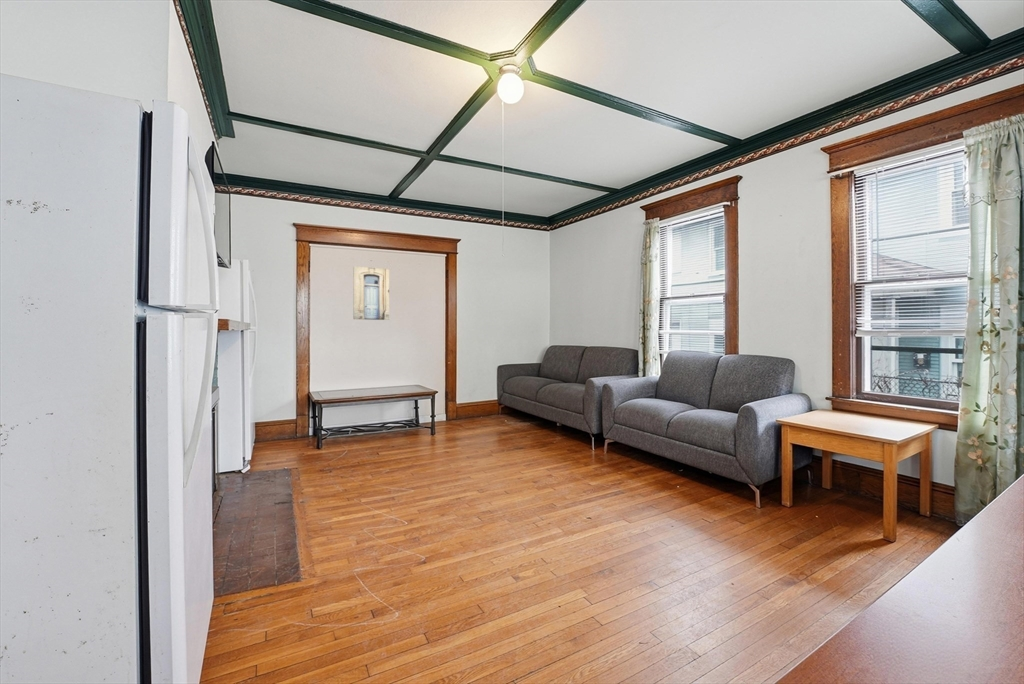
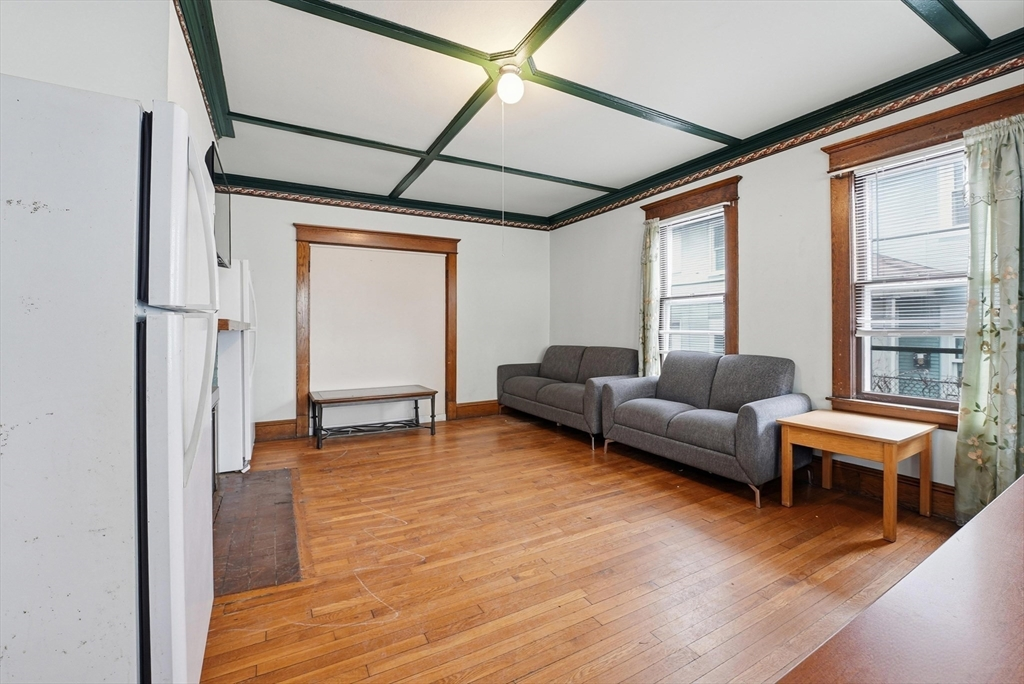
- wall art [352,266,390,321]
